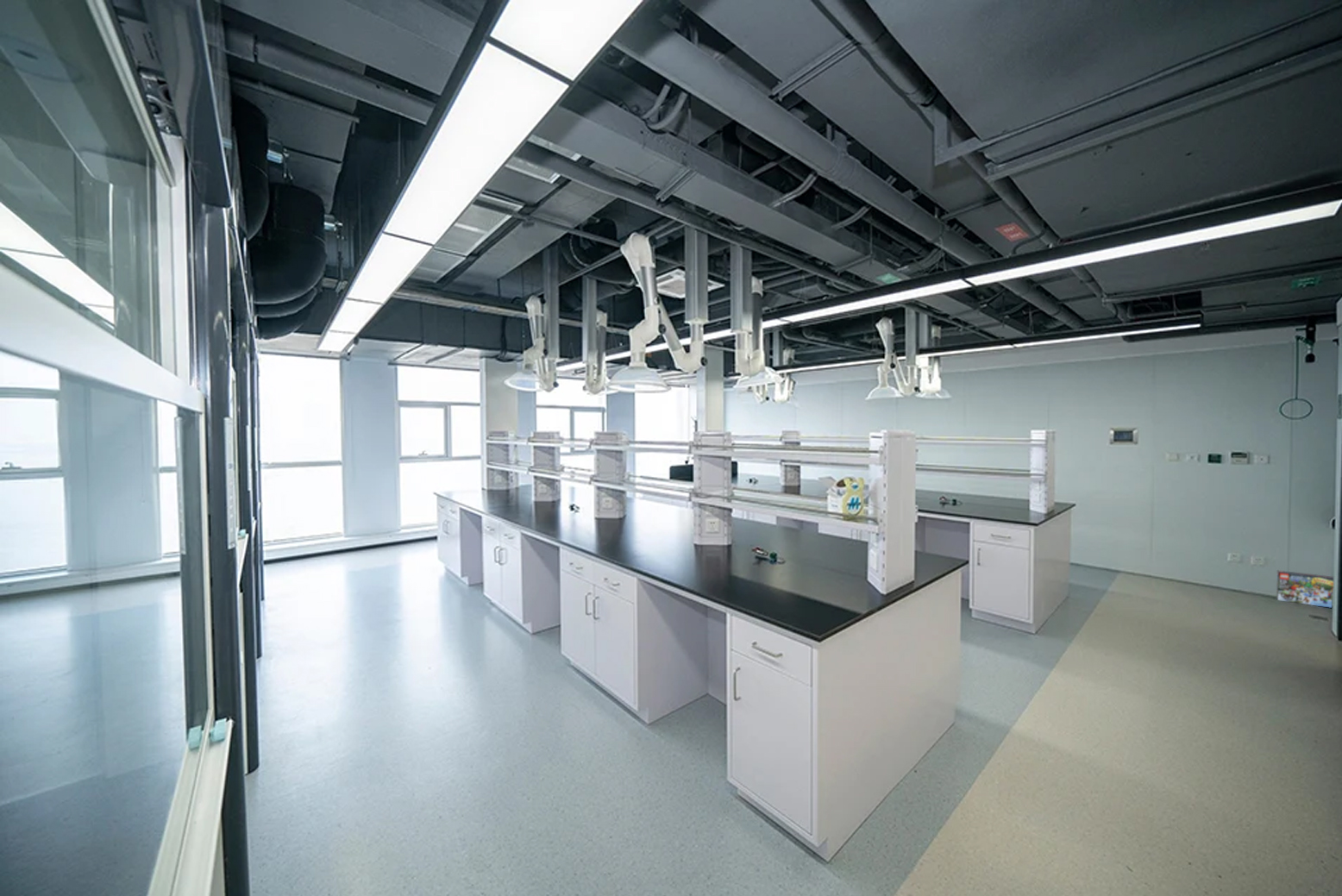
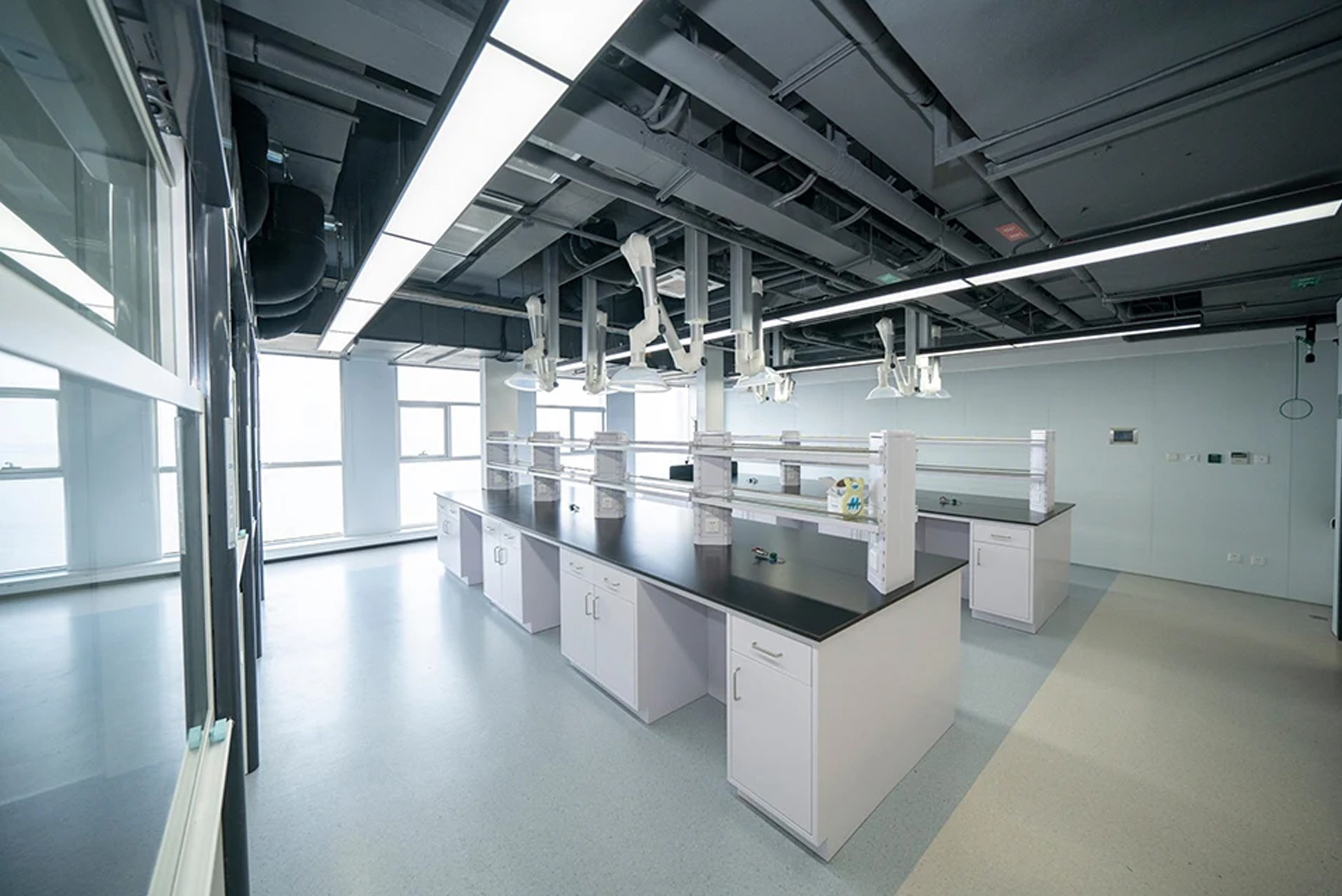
- box [1276,570,1334,609]
